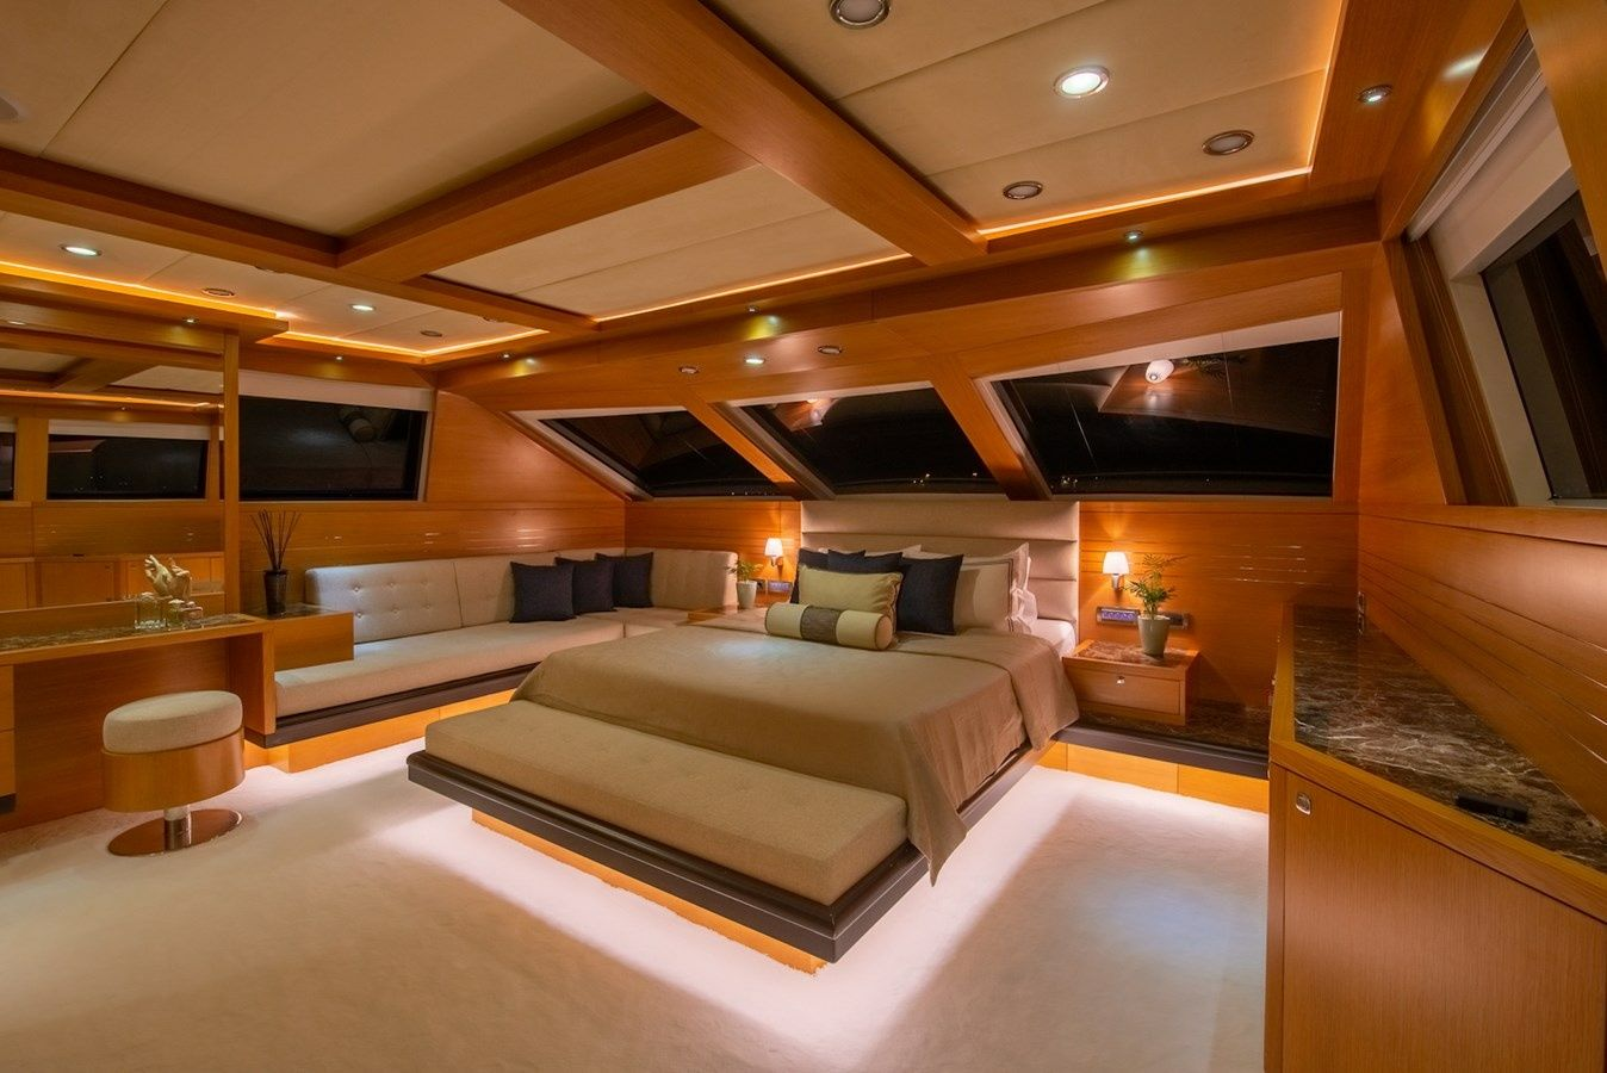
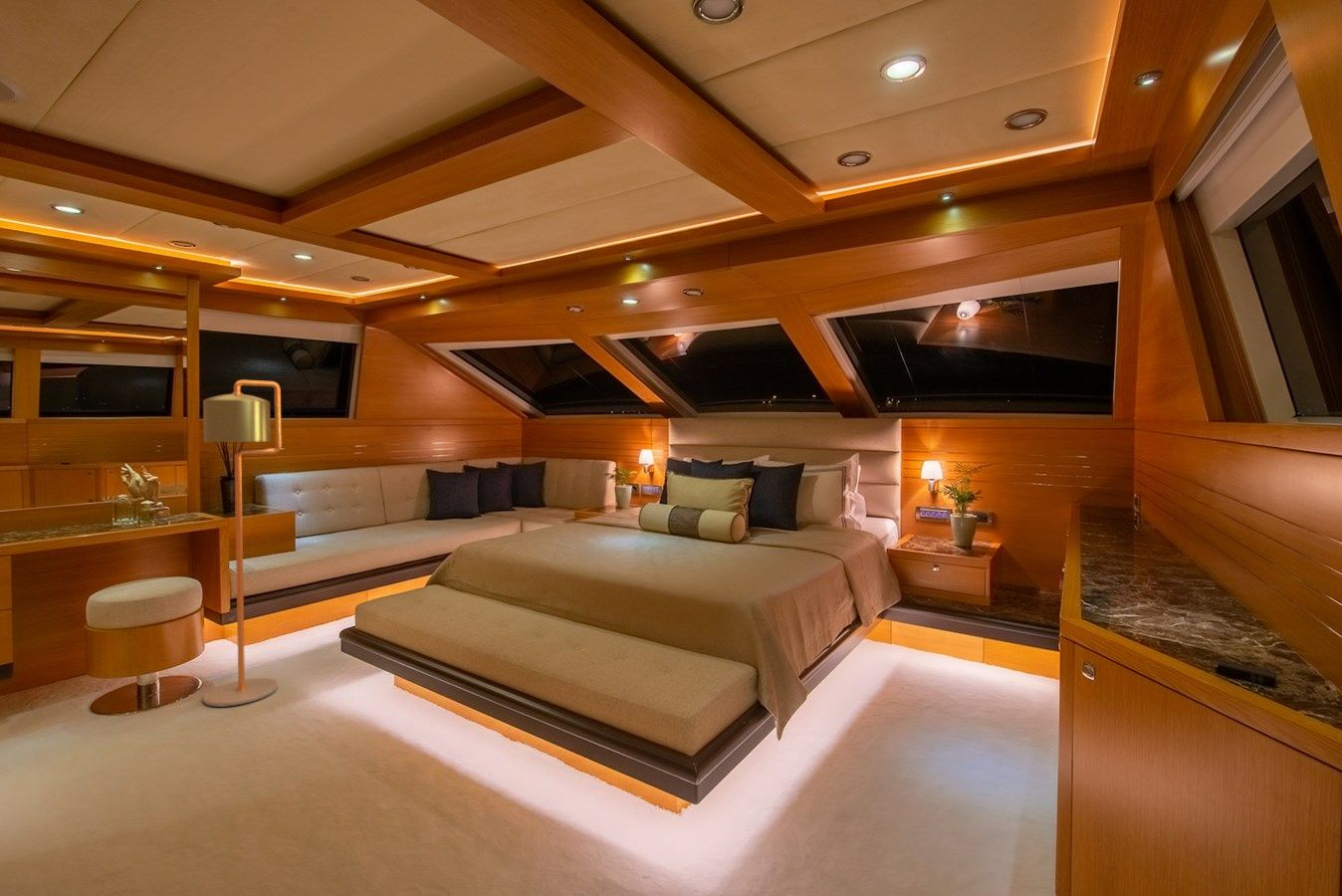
+ floor lamp [202,379,283,708]
